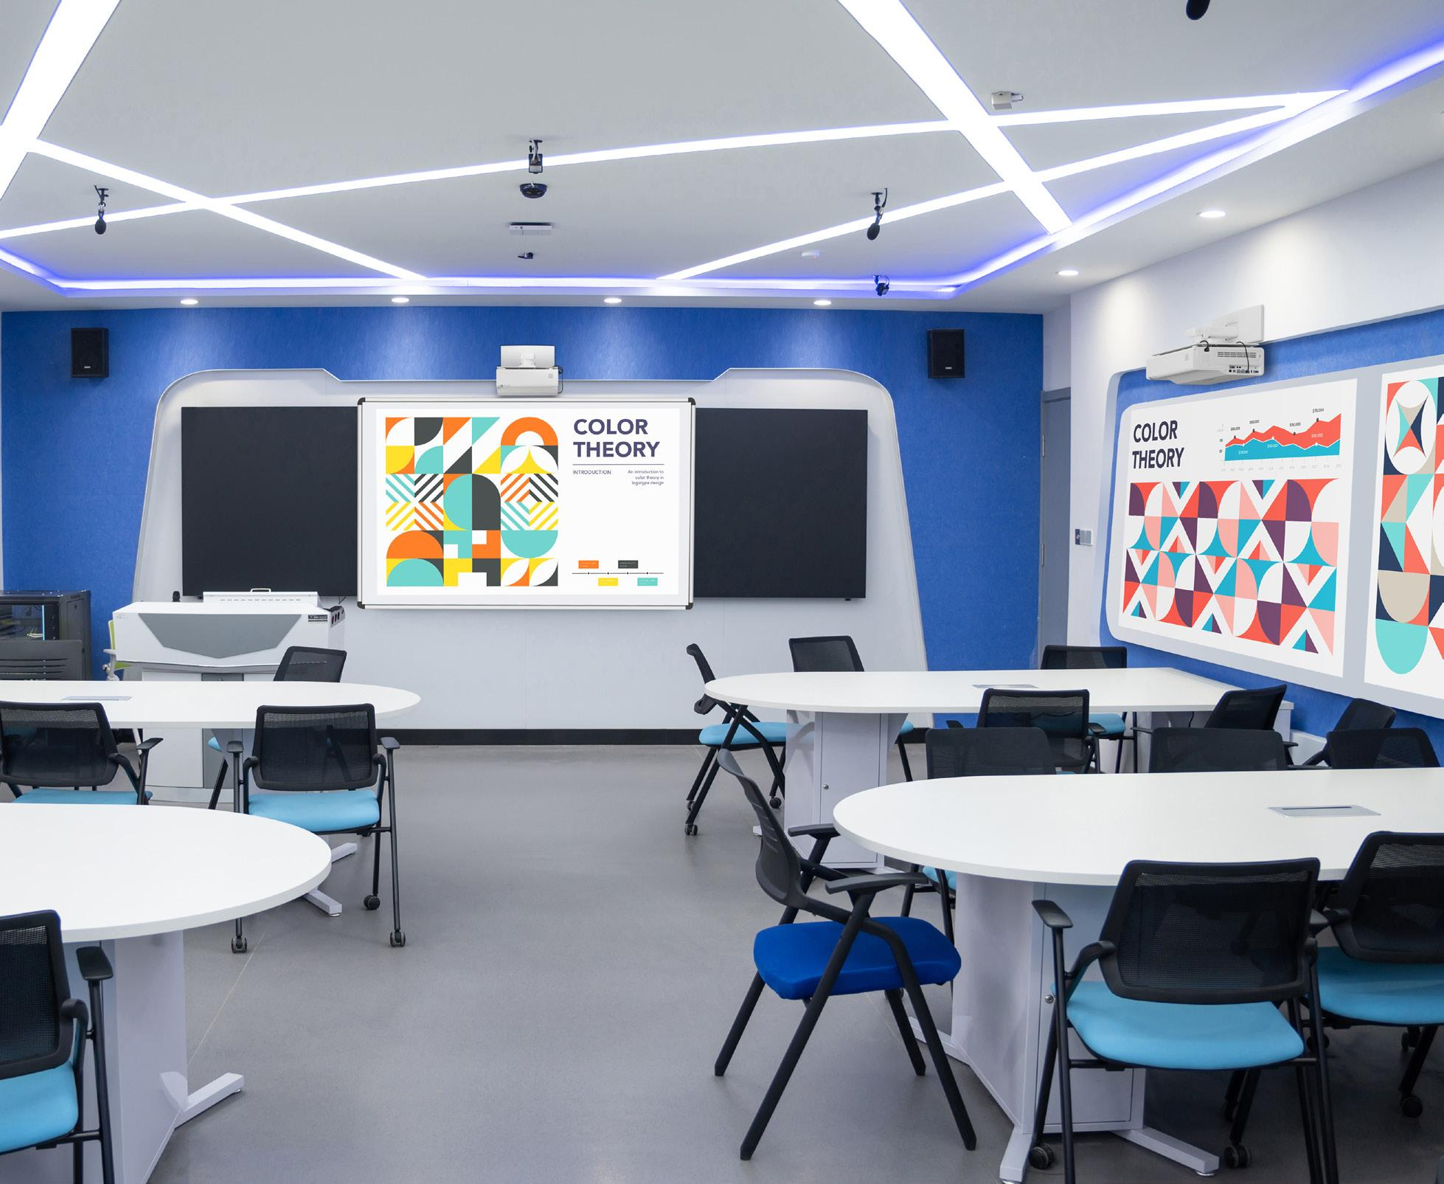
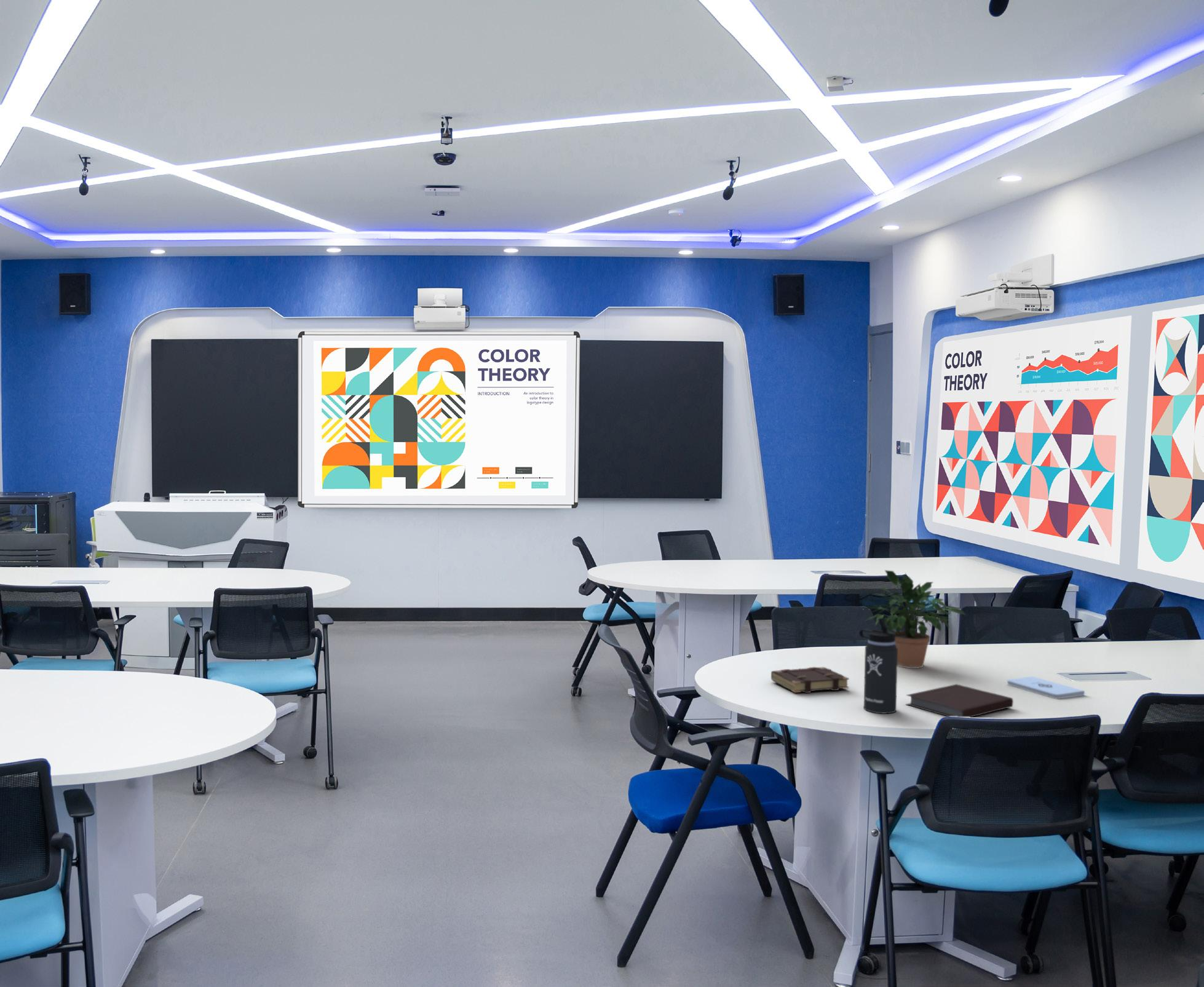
+ notebook [905,683,1014,718]
+ potted plant [863,569,967,669]
+ notepad [1006,676,1085,699]
+ thermos bottle [858,617,898,714]
+ book [770,667,850,694]
